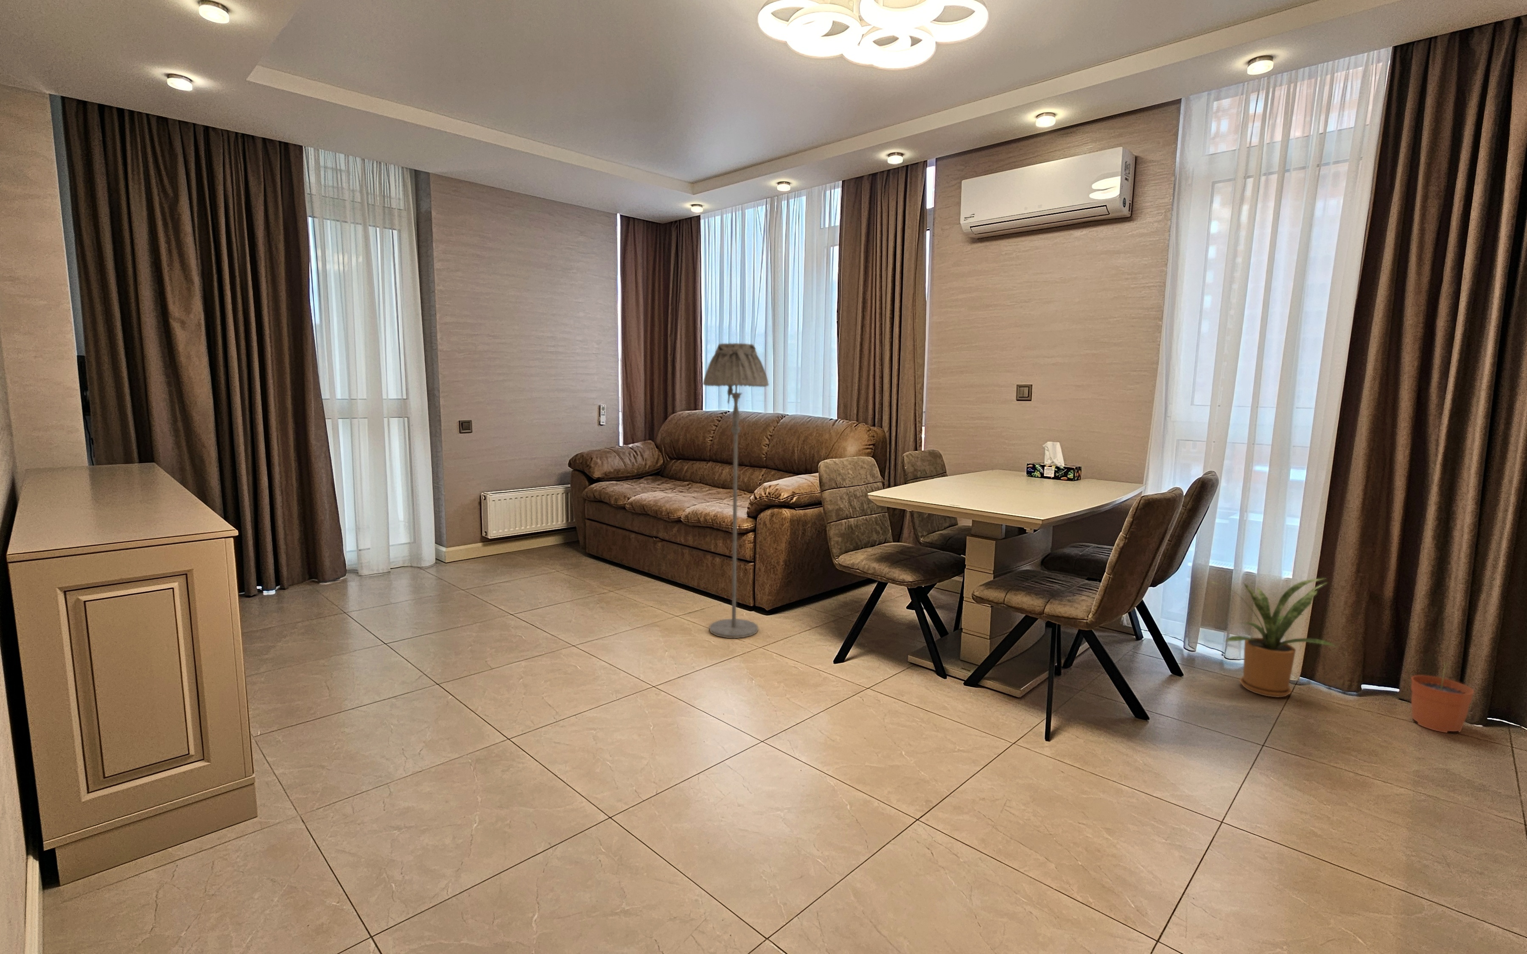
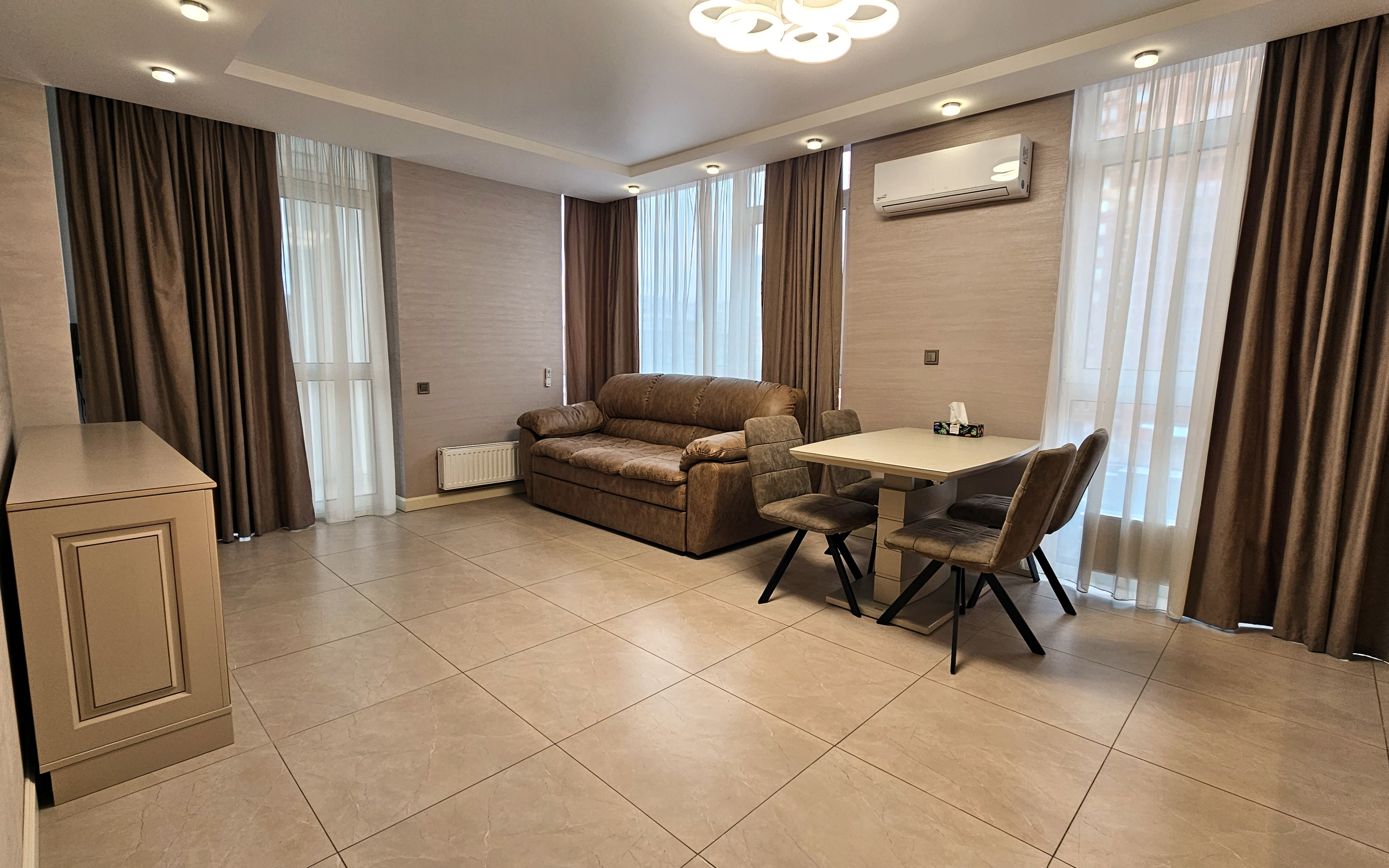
- plant pot [1410,661,1475,733]
- house plant [1205,578,1339,698]
- floor lamp [702,343,770,639]
